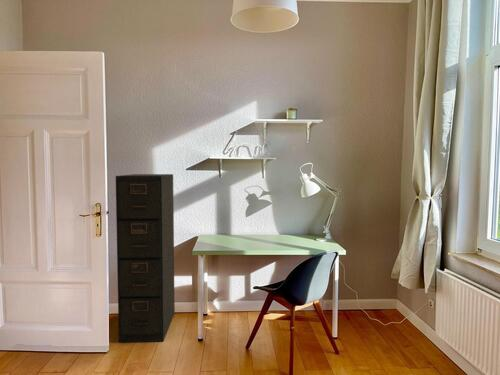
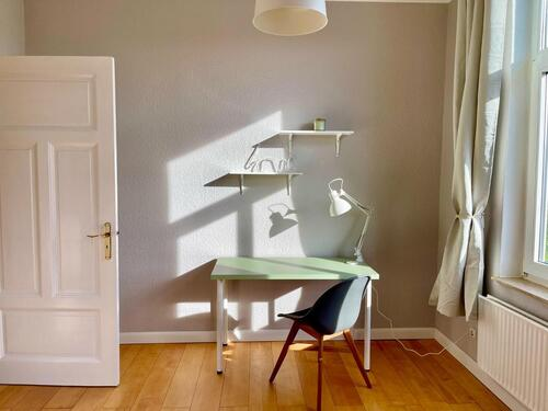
- filing cabinet [115,173,176,343]
